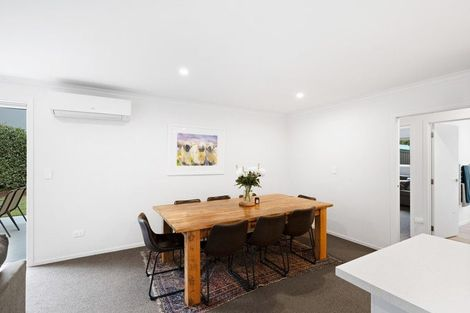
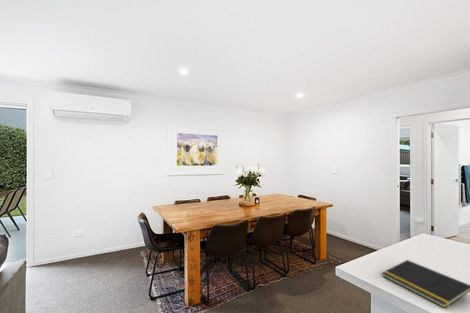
+ notepad [381,259,470,309]
